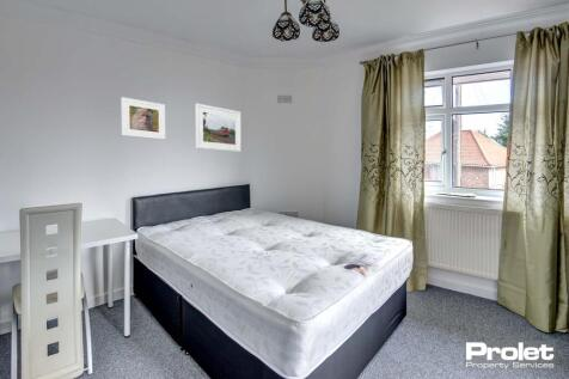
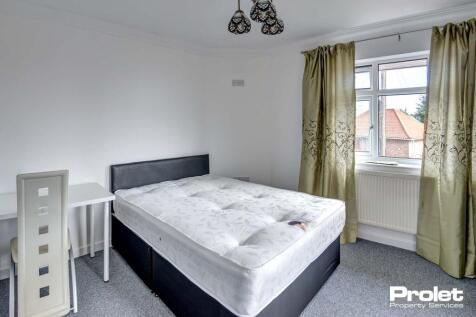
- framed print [121,96,166,141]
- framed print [195,103,243,153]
